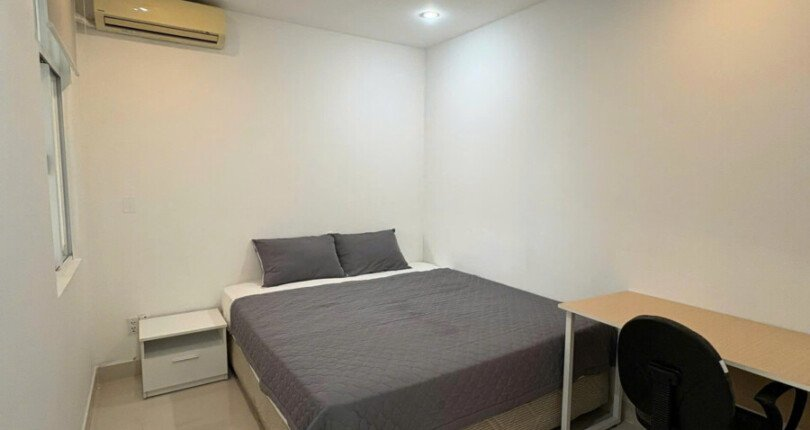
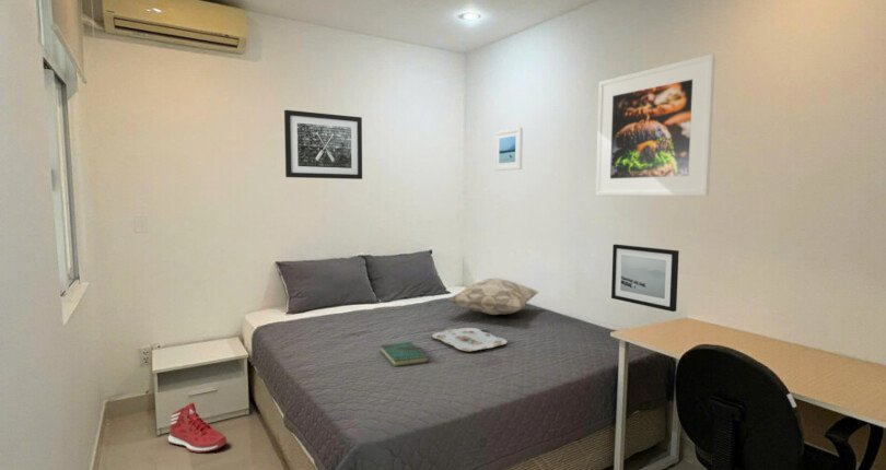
+ serving tray [431,327,508,352]
+ decorative pillow [447,277,540,316]
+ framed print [493,127,524,172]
+ sneaker [167,401,228,454]
+ book [380,341,431,367]
+ wall art [610,244,680,313]
+ wall art [283,109,363,180]
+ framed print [595,52,716,197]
